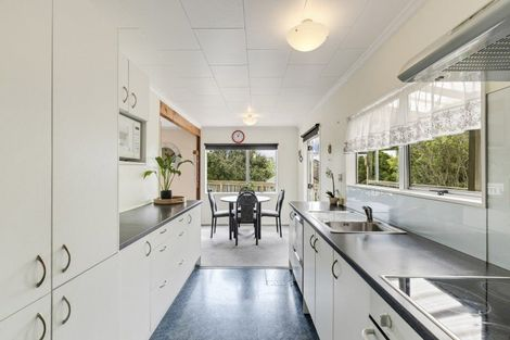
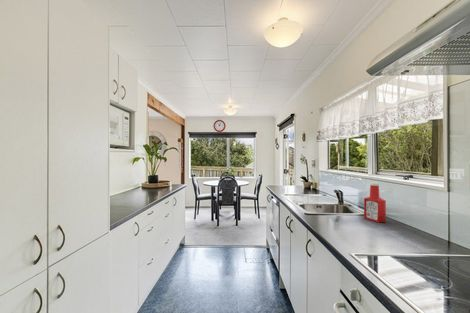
+ soap bottle [363,182,387,224]
